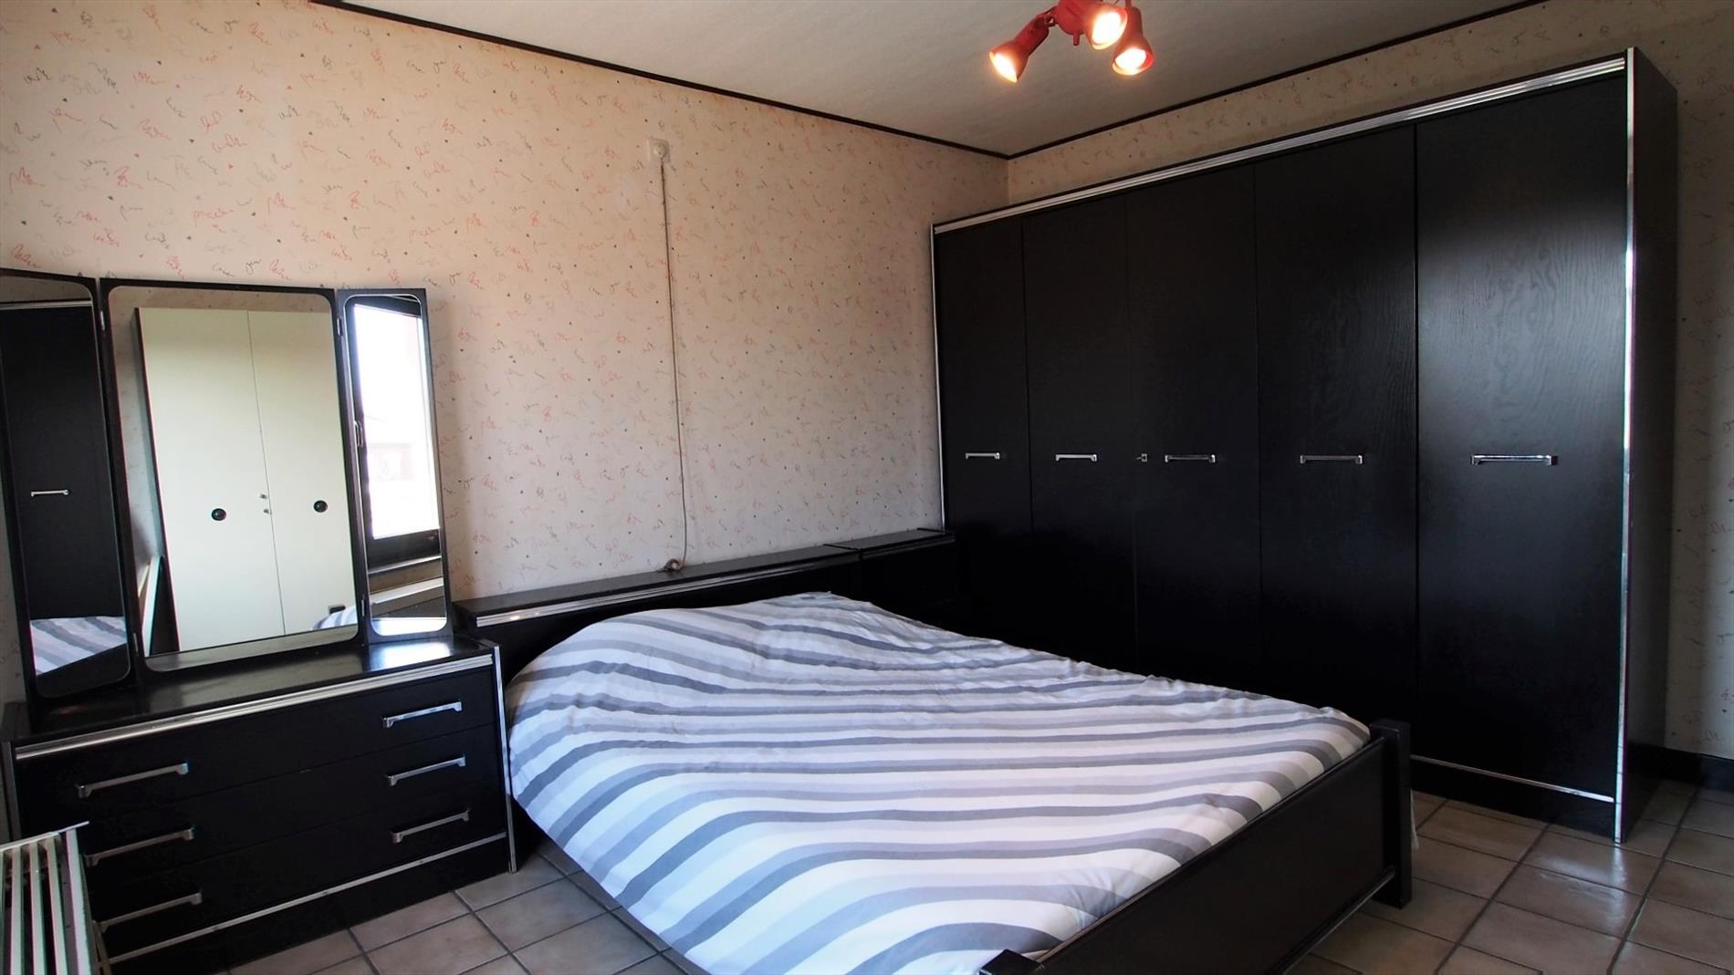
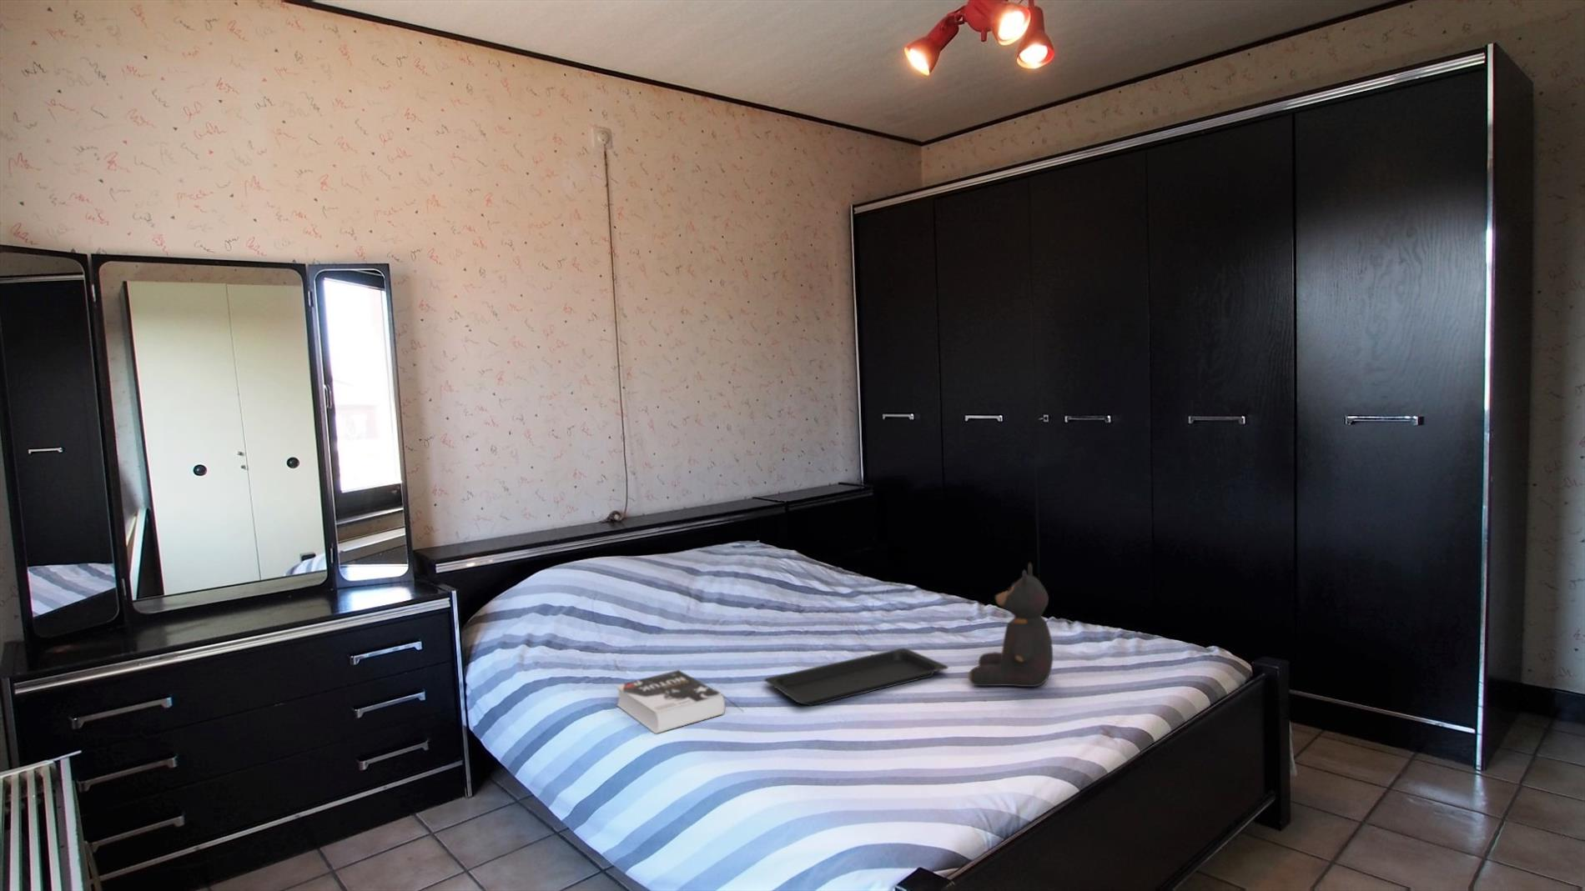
+ teddy bear [968,561,1054,688]
+ serving tray [763,647,949,707]
+ book [615,669,726,734]
